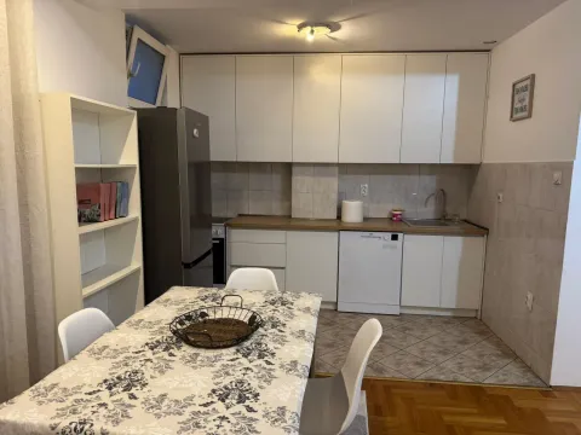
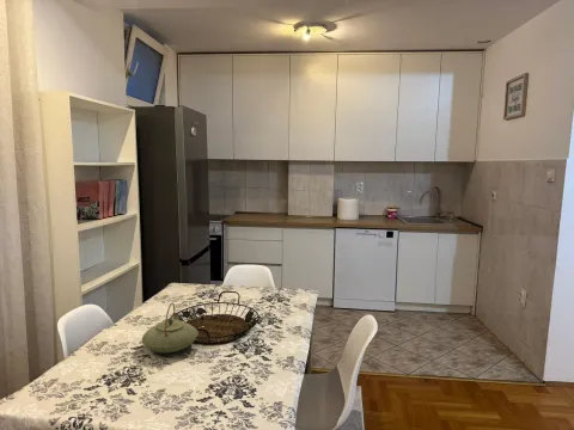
+ teapot [141,301,200,355]
